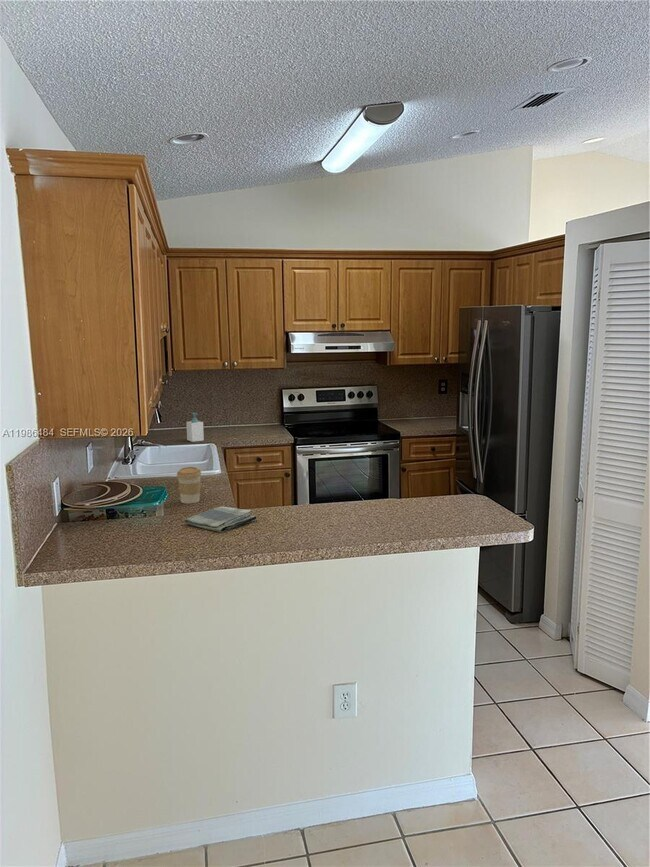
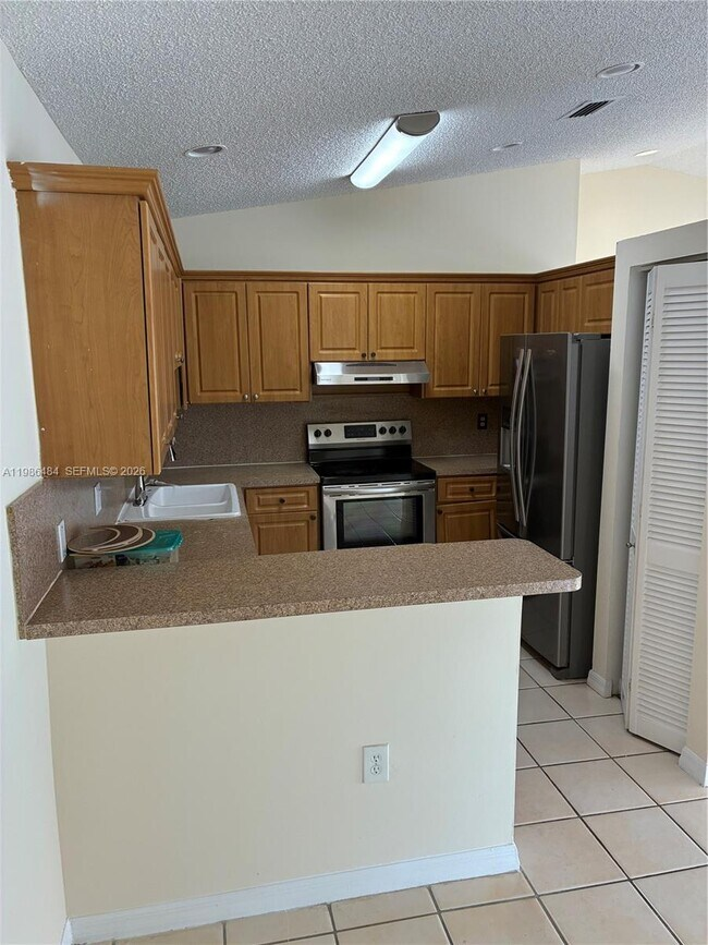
- dish towel [184,506,258,534]
- soap bottle [185,412,205,443]
- coffee cup [176,466,202,505]
